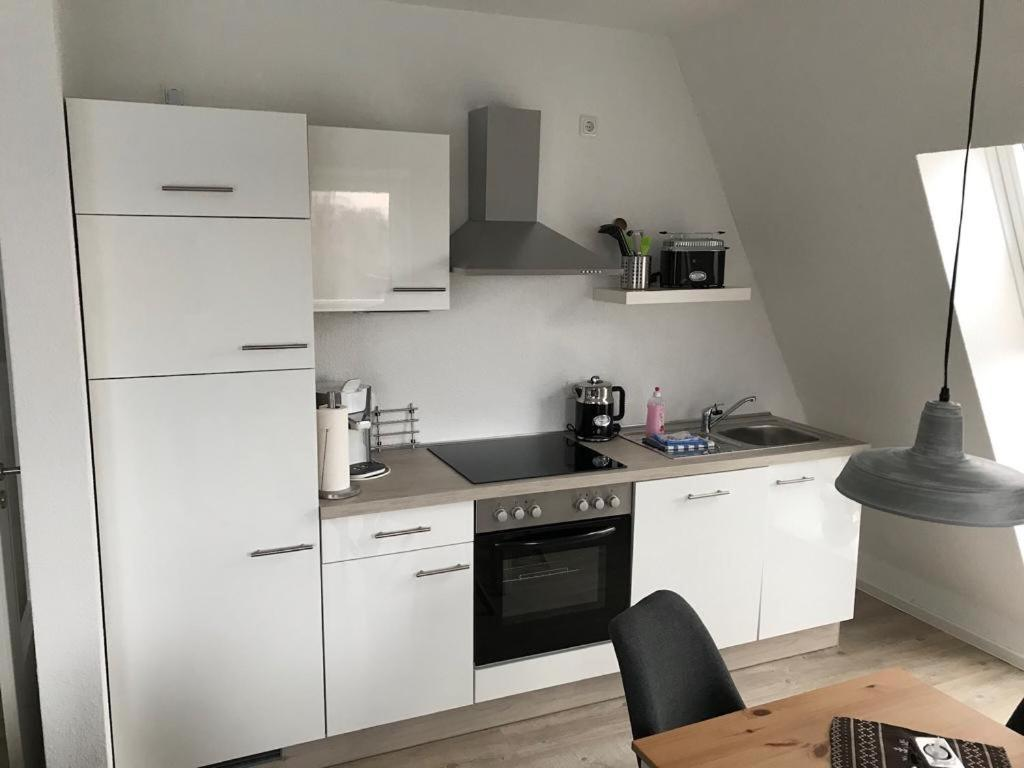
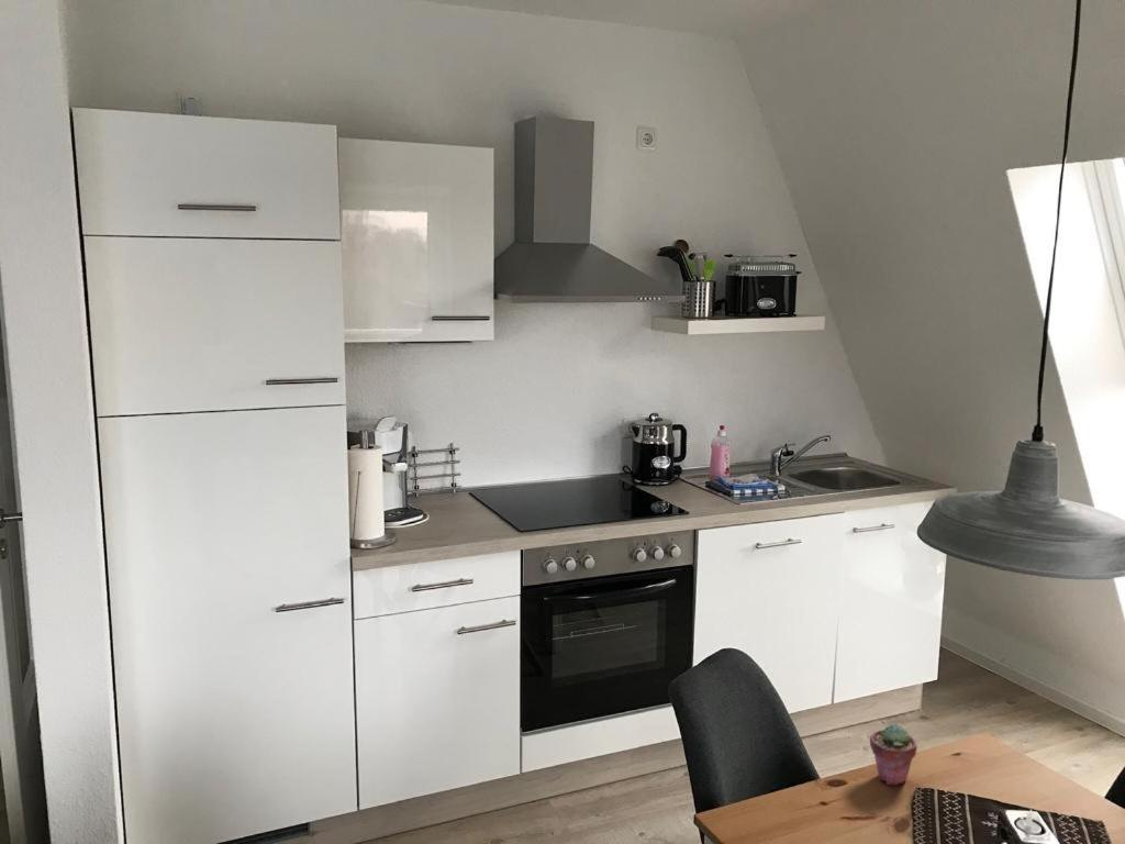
+ potted succulent [869,722,918,787]
